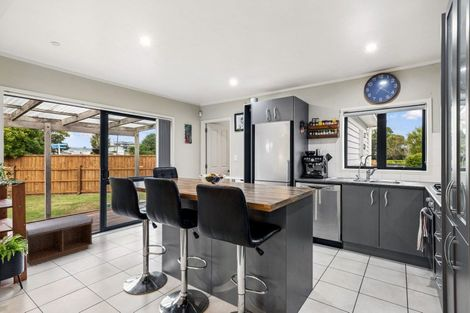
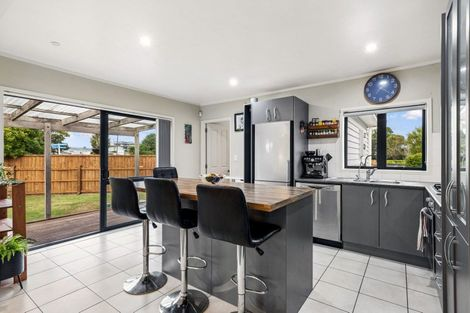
- bench [26,213,94,267]
